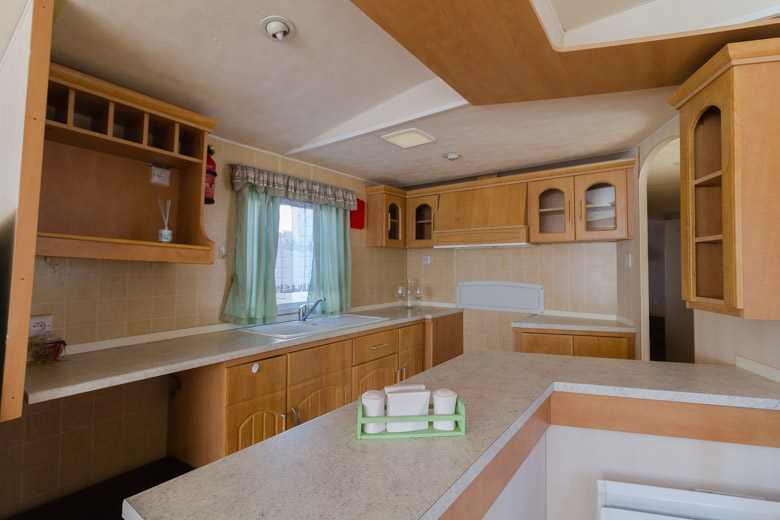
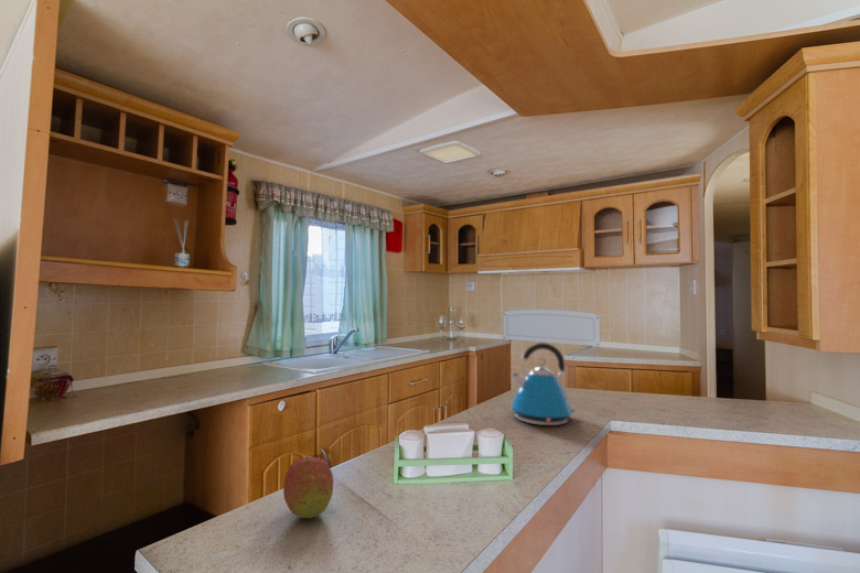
+ fruit [282,456,335,519]
+ kettle [509,342,578,426]
